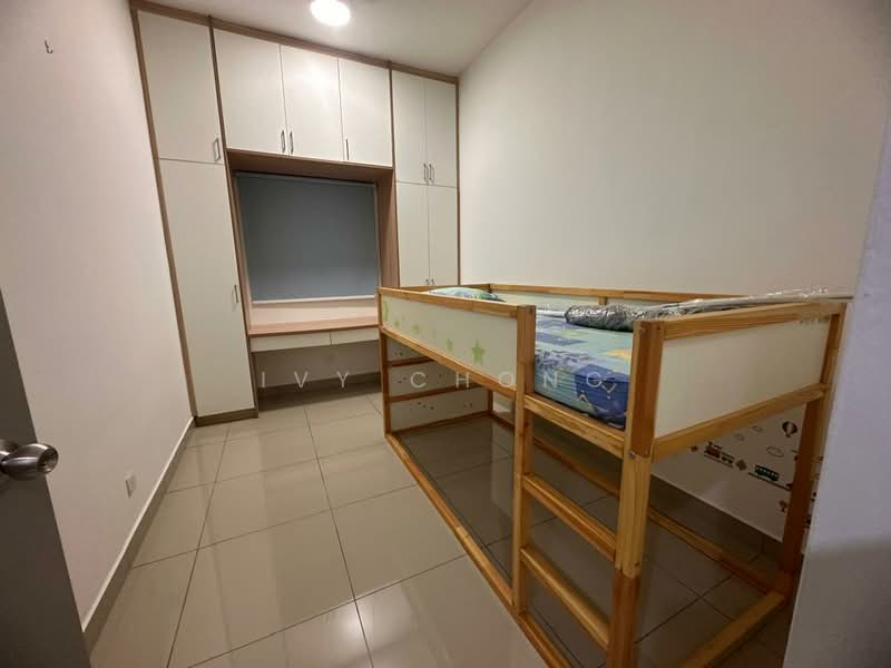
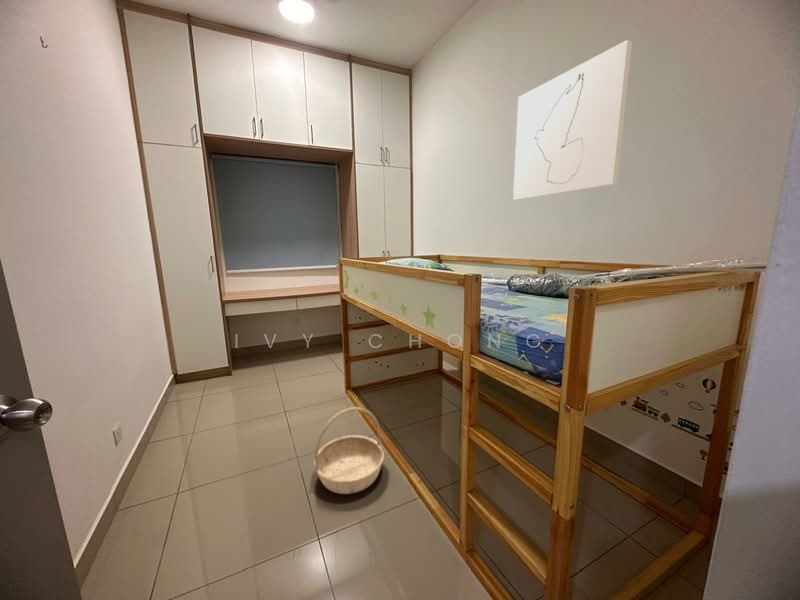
+ basket [313,406,385,495]
+ wall art [512,39,633,201]
